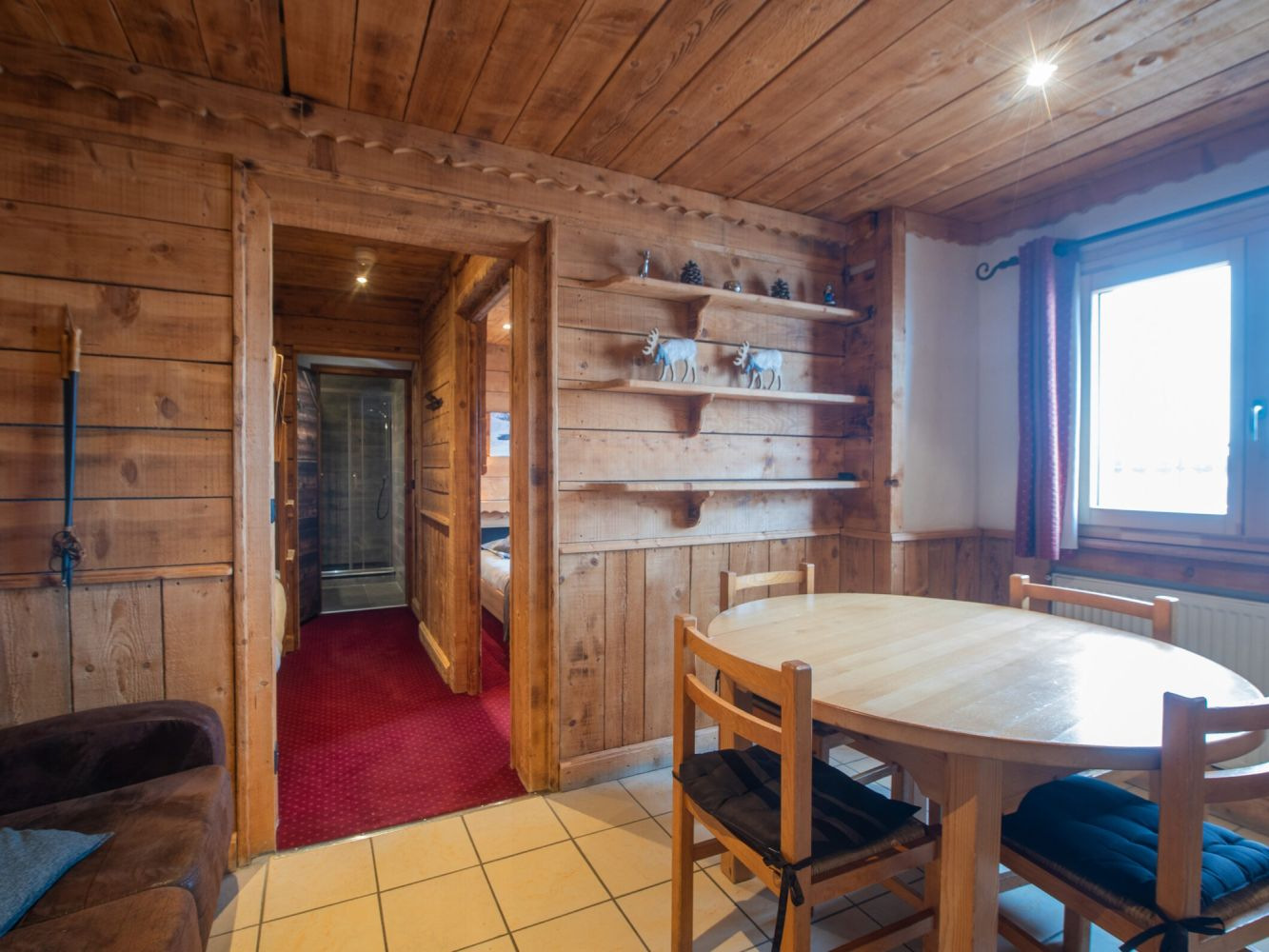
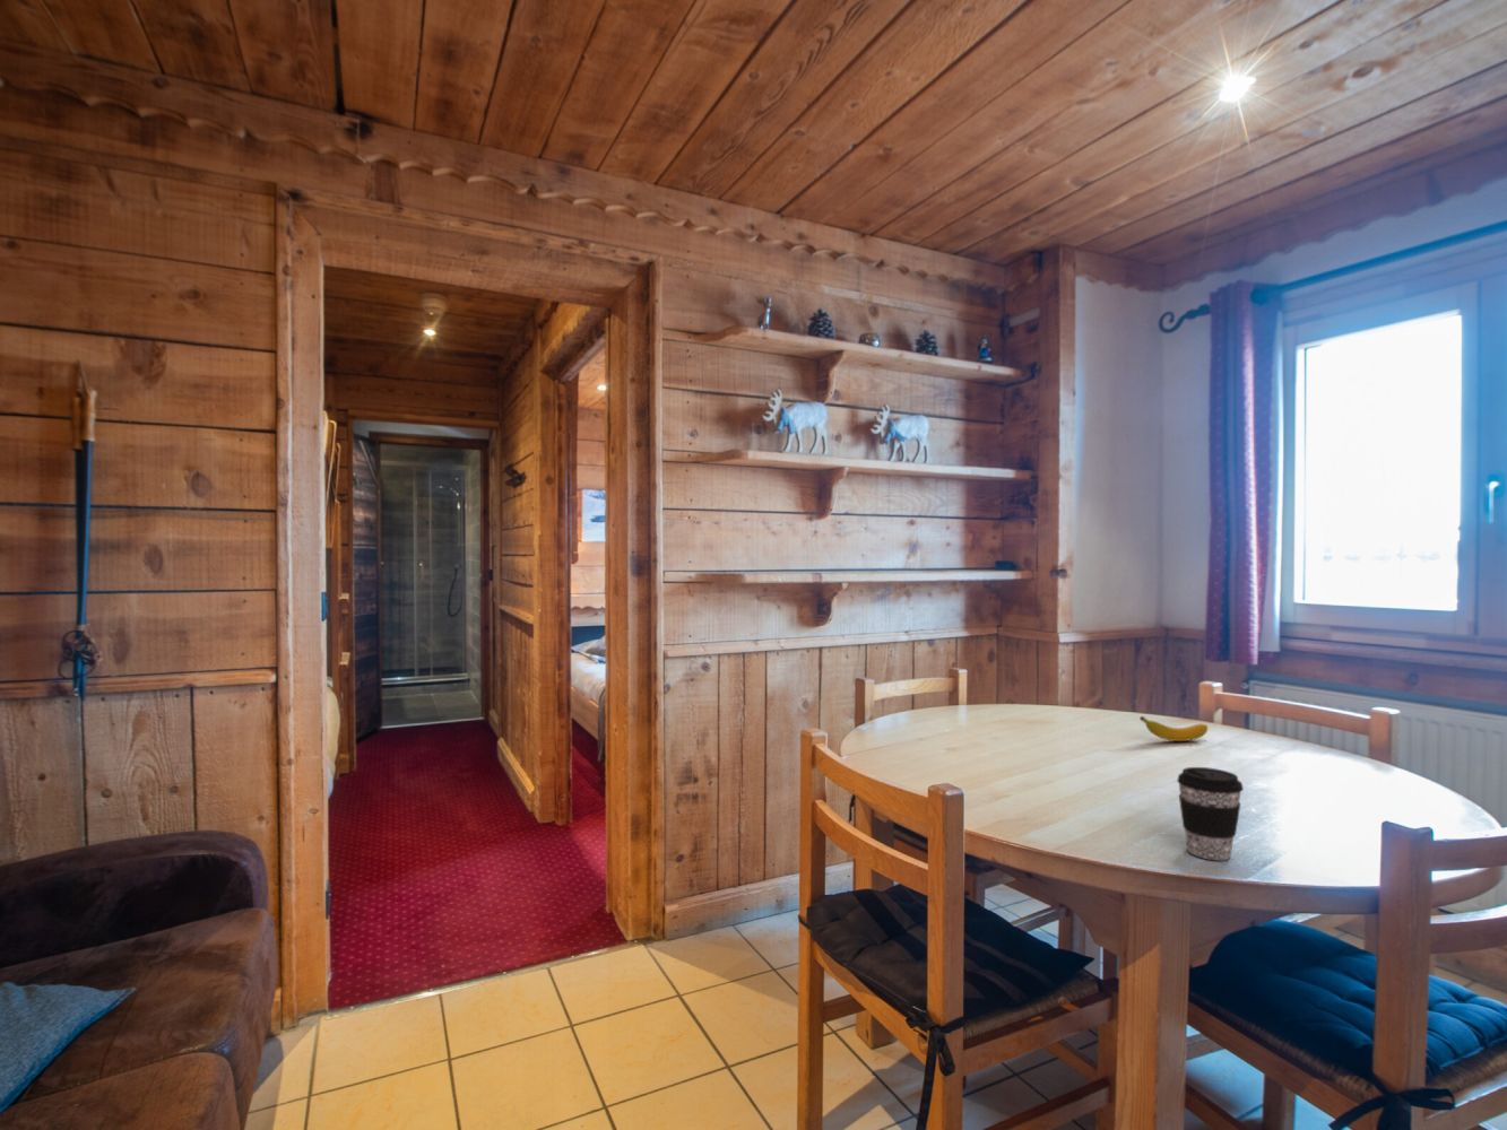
+ banana [1139,716,1209,742]
+ coffee cup [1176,766,1245,861]
